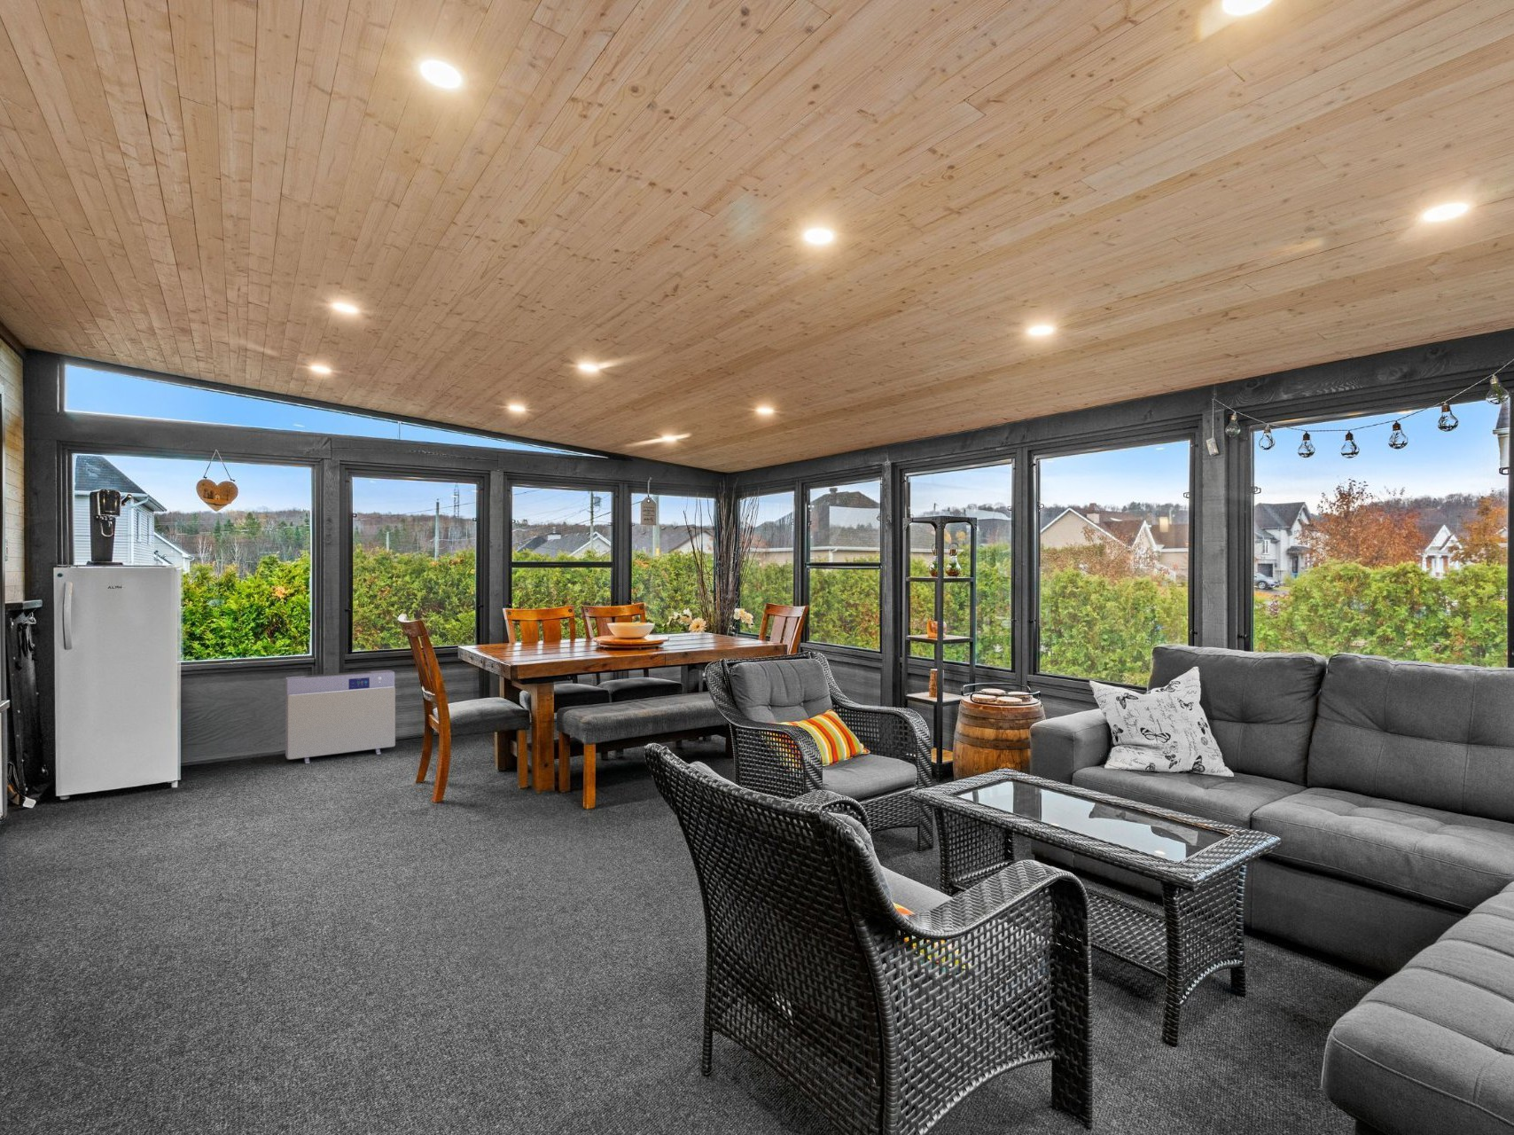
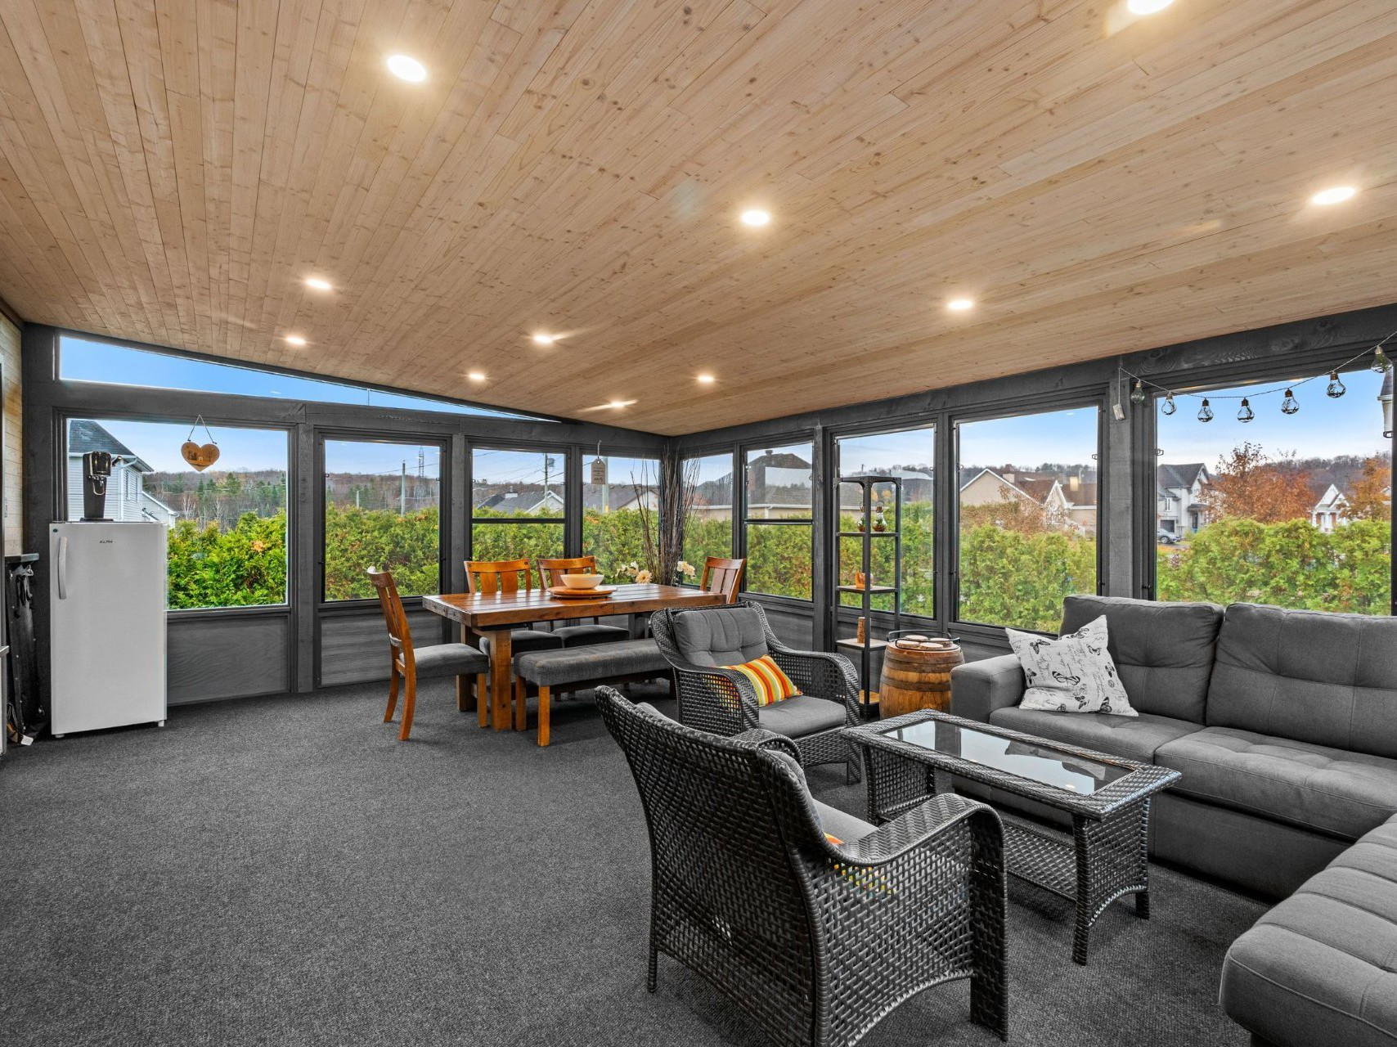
- air purifier [285,670,396,764]
